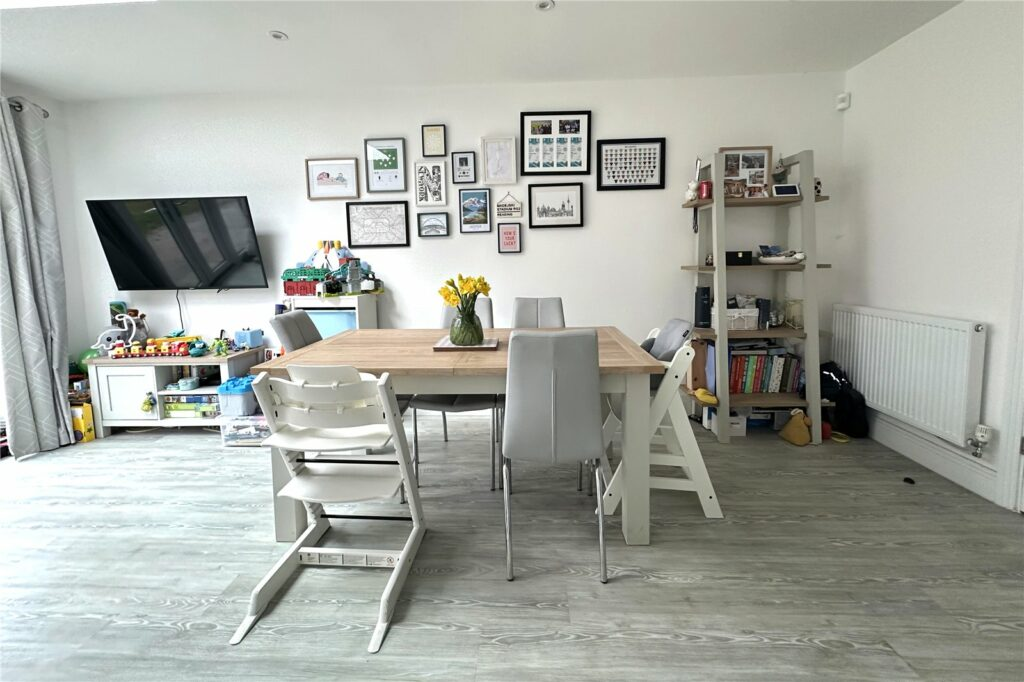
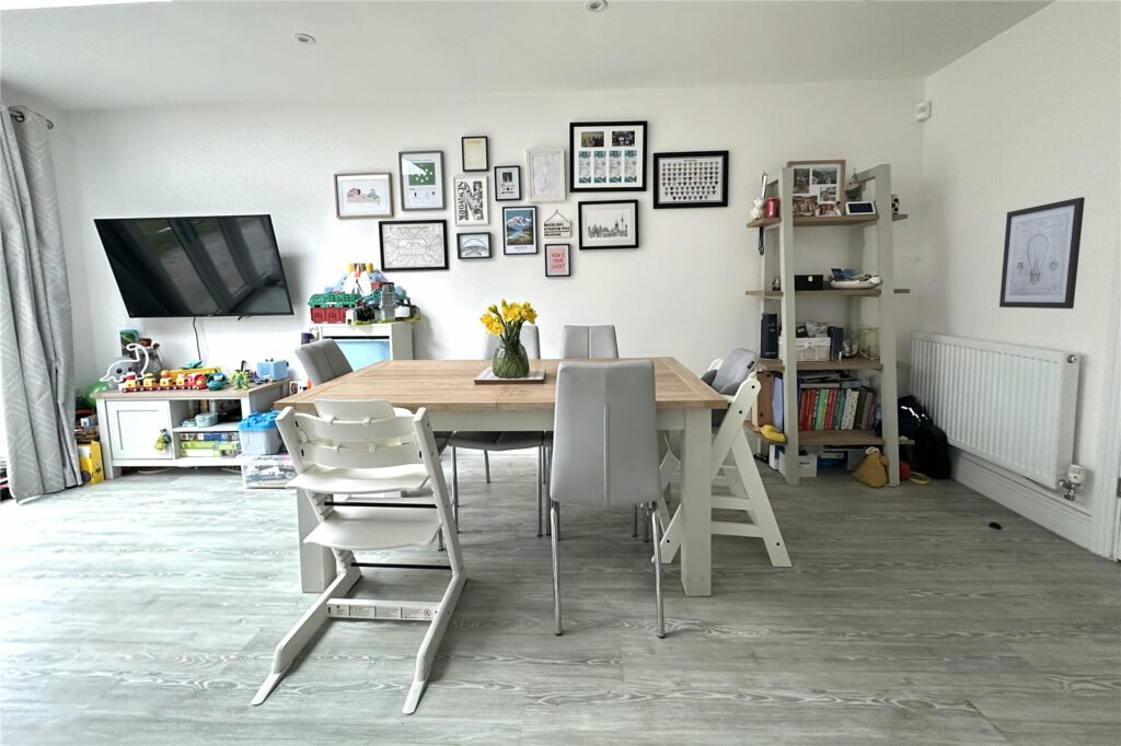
+ wall art [998,196,1086,310]
